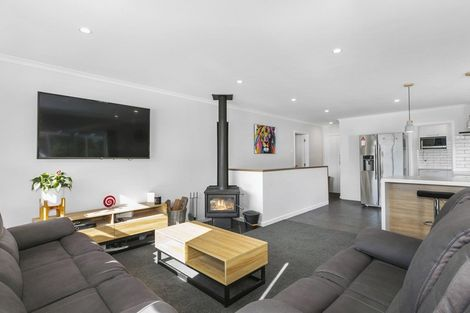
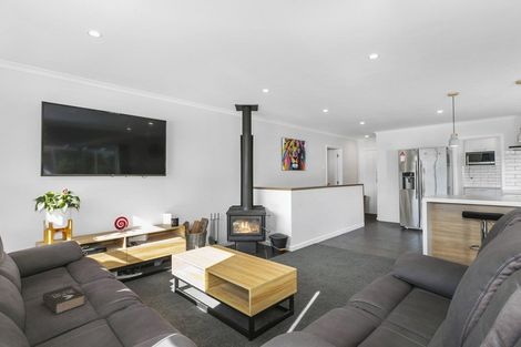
+ book [41,285,85,315]
